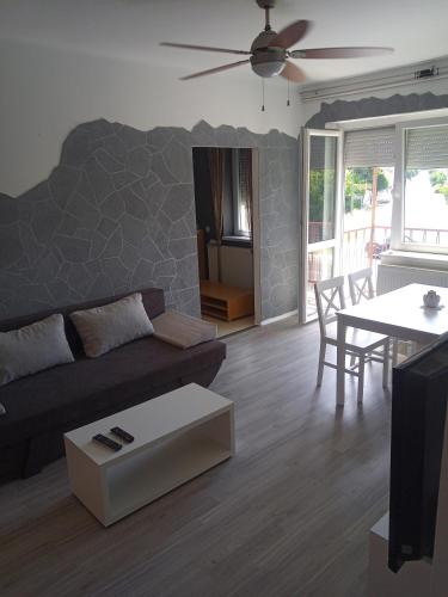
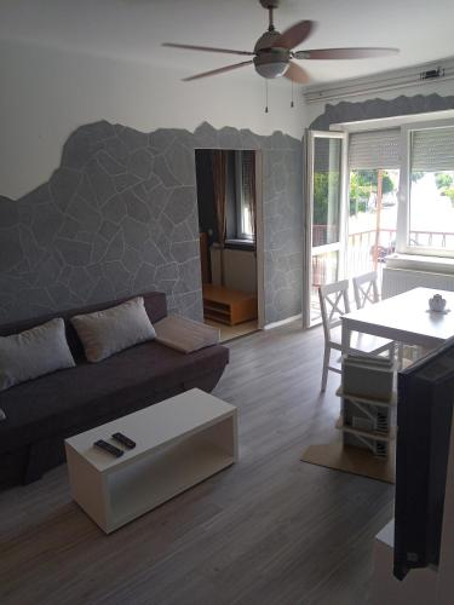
+ staircase [299,352,402,484]
